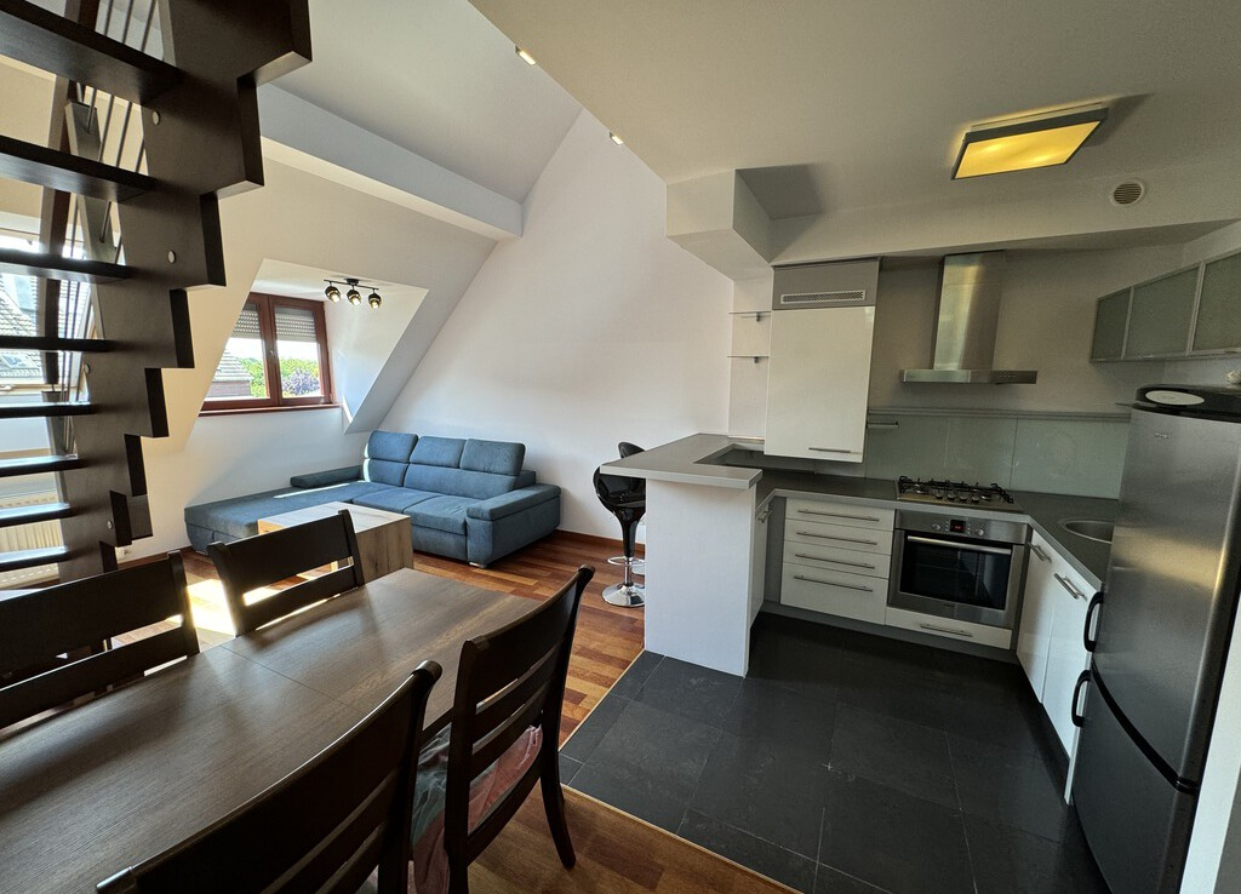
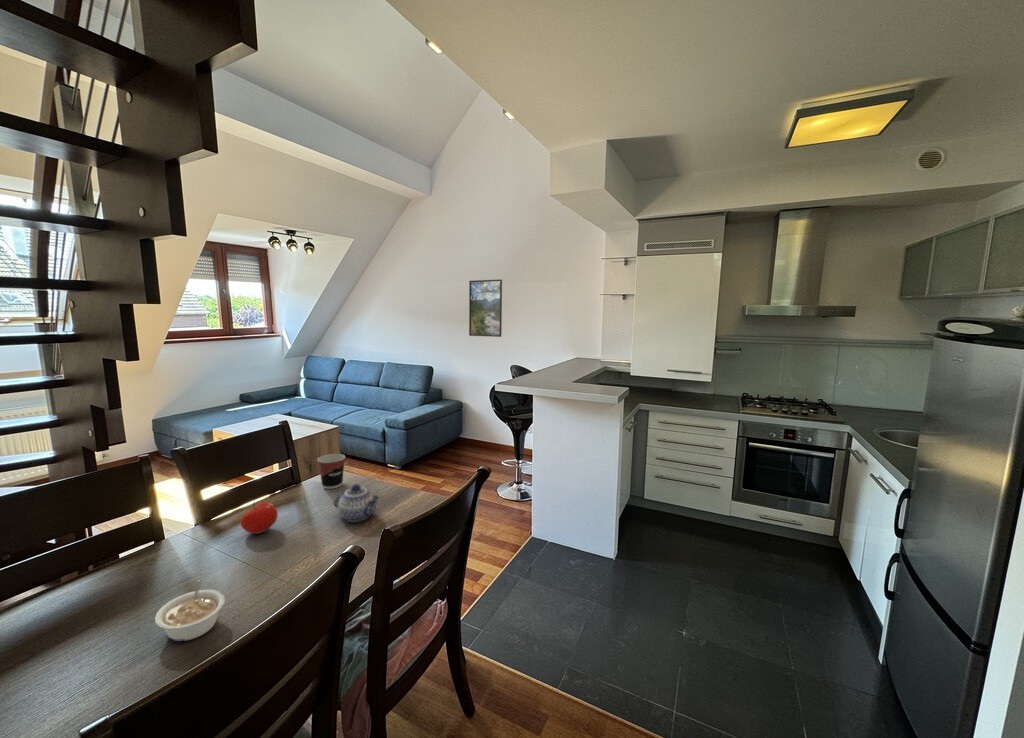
+ legume [154,579,226,642]
+ teapot [332,483,381,523]
+ fruit [239,501,279,535]
+ cup [316,453,346,490]
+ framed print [468,279,503,338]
